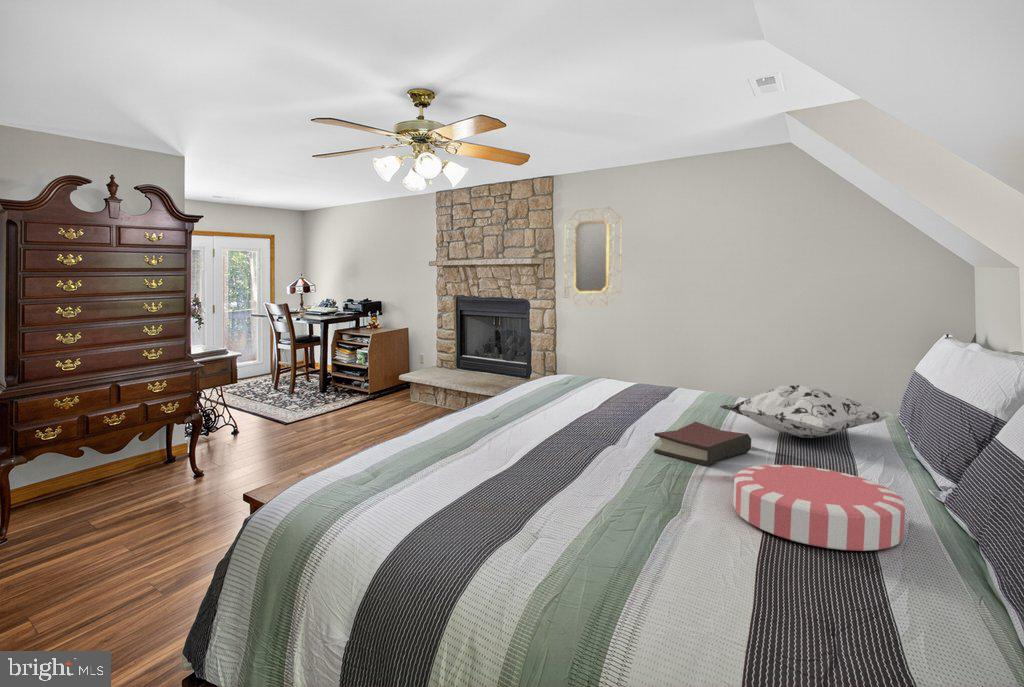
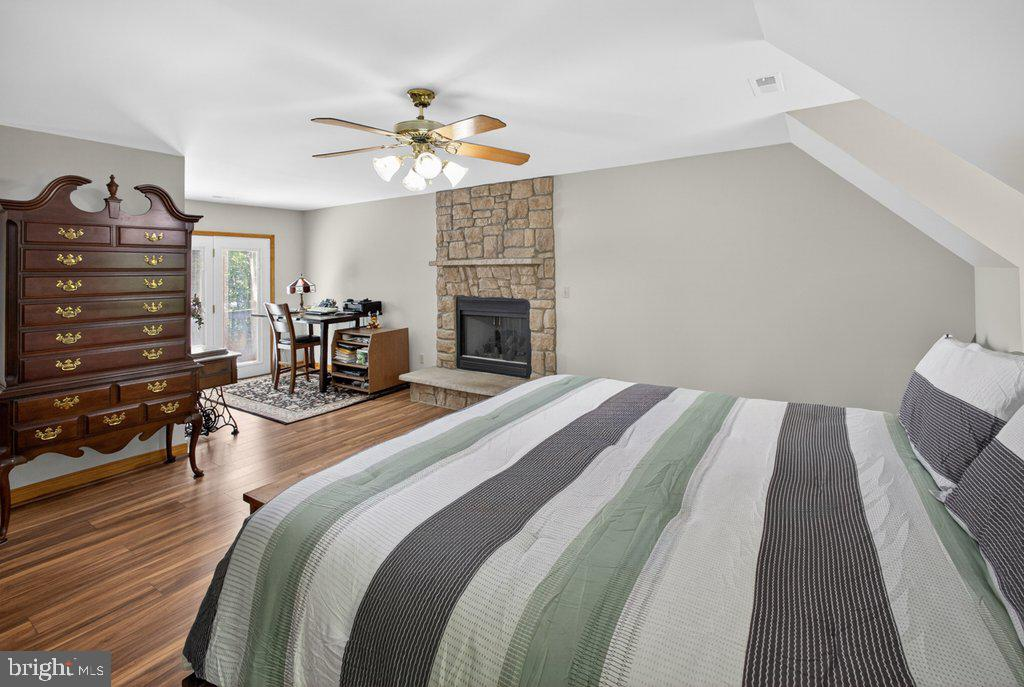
- home mirror [563,206,623,306]
- decorative pillow [718,384,891,439]
- cushion [732,464,907,552]
- hardback book [653,421,752,467]
